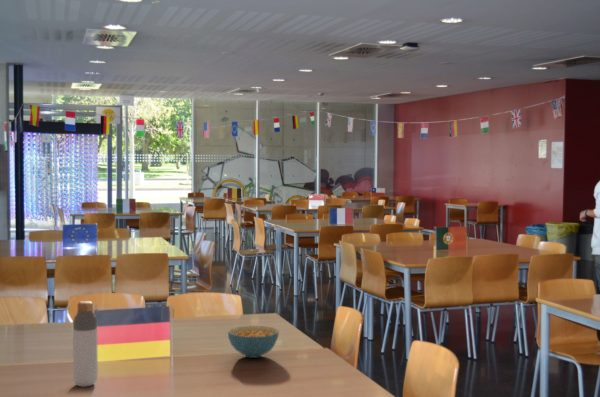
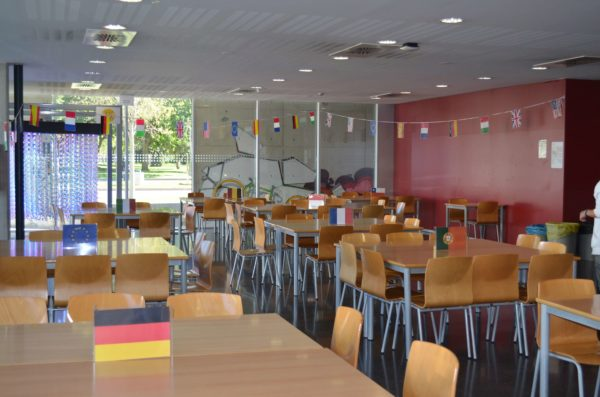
- bottle [72,300,99,388]
- cereal bowl [227,325,280,359]
